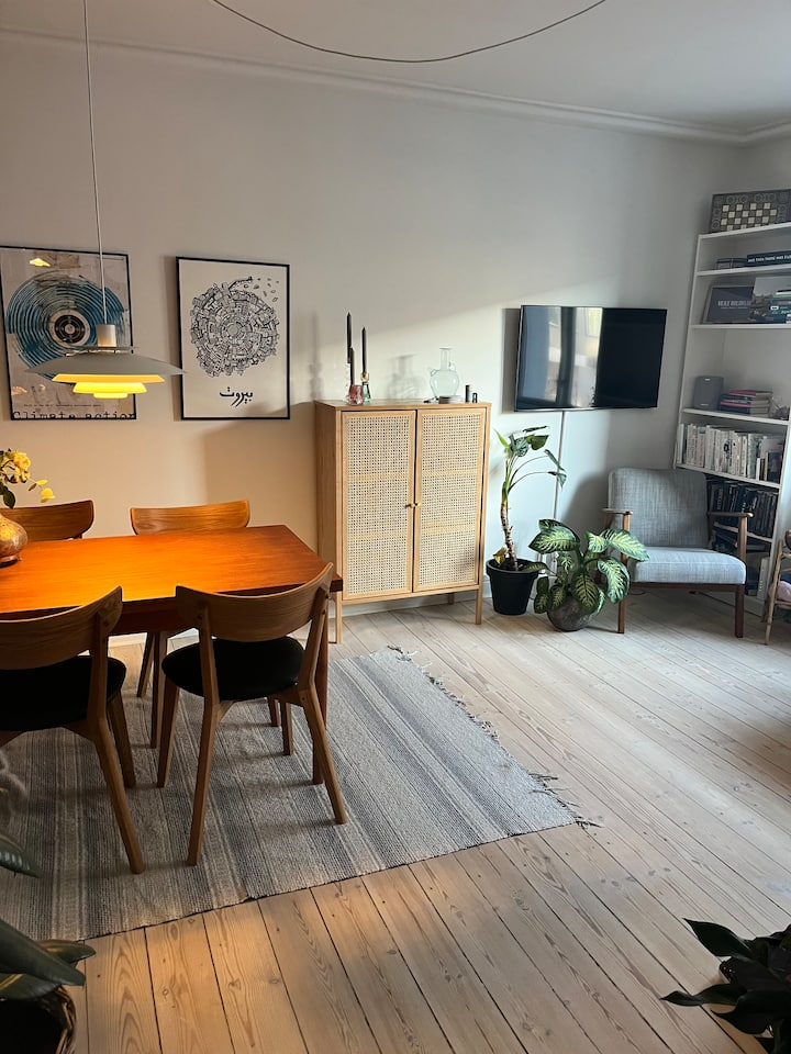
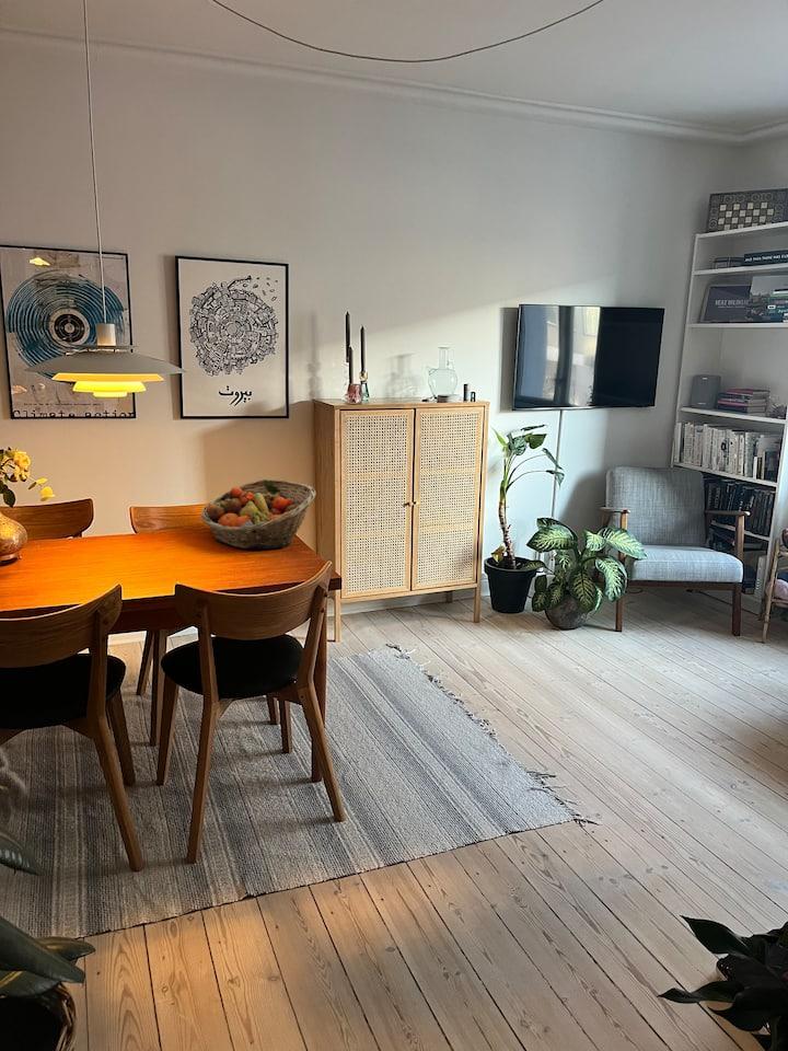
+ fruit basket [200,478,317,550]
